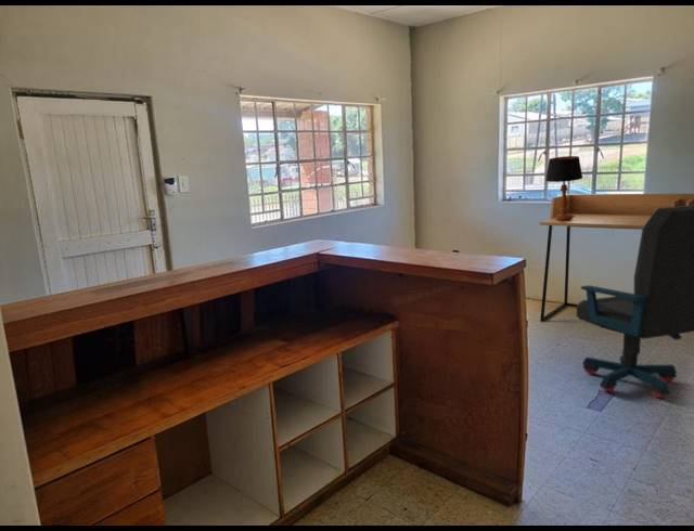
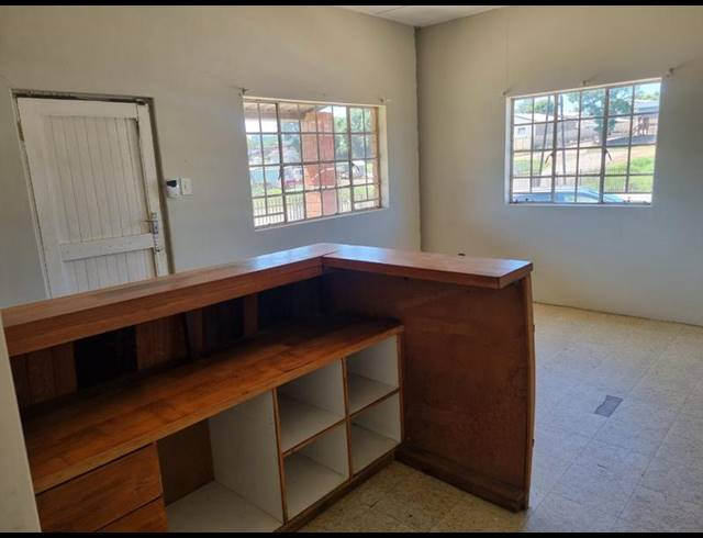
- desk [538,193,694,323]
- chair [576,205,694,399]
- table lamp [544,155,583,221]
